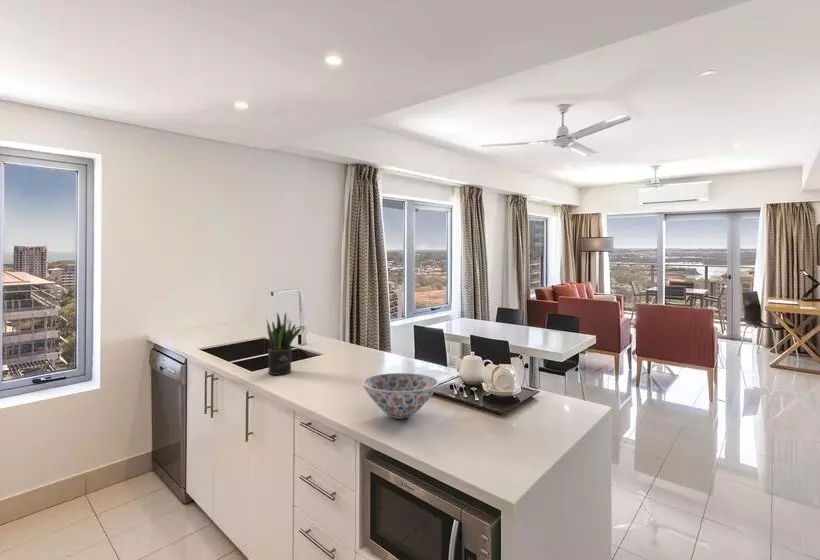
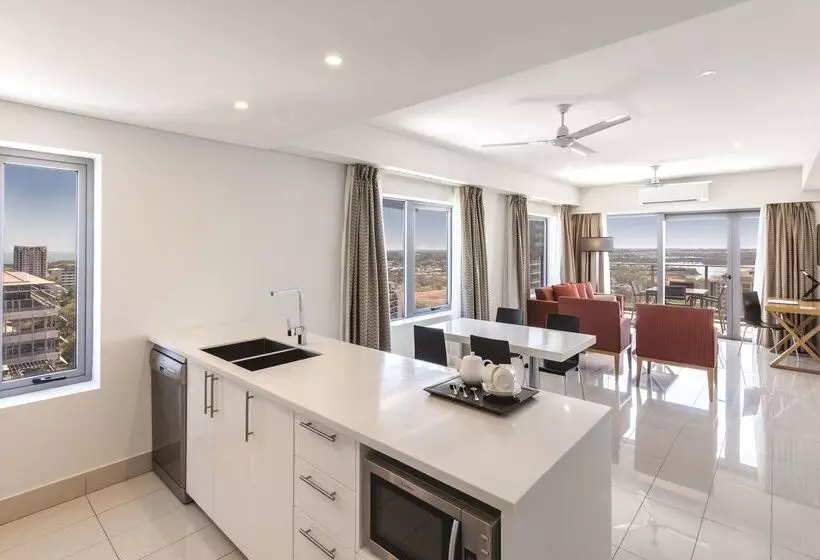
- potted plant [265,311,303,376]
- bowl [361,372,440,420]
